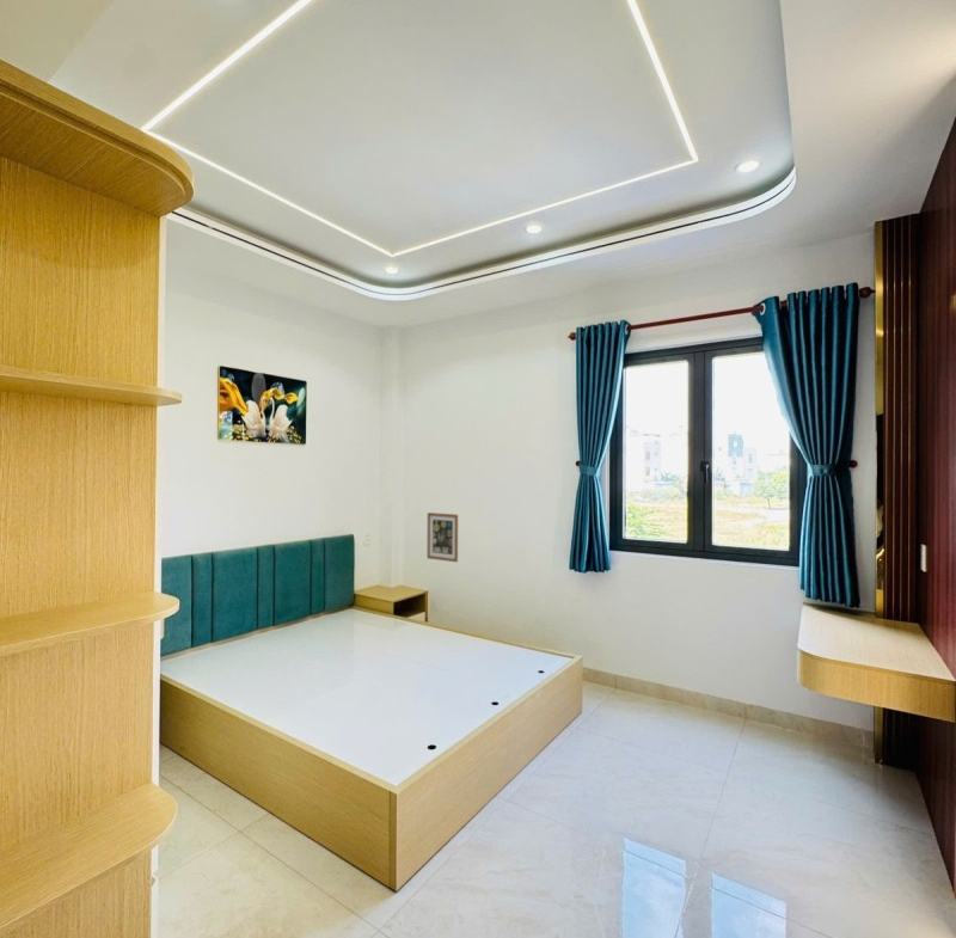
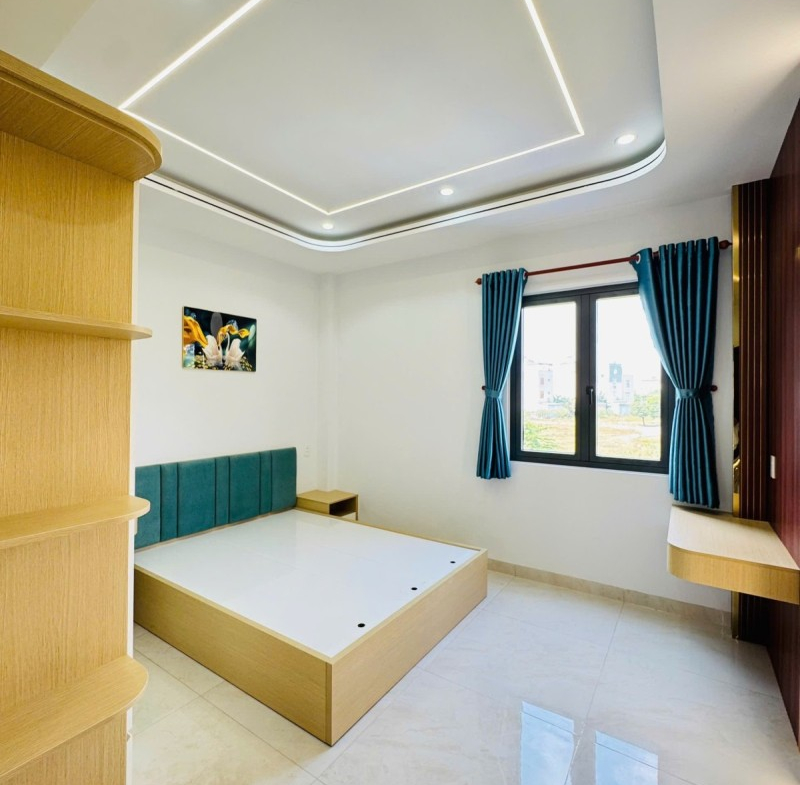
- wall art [425,511,459,563]
